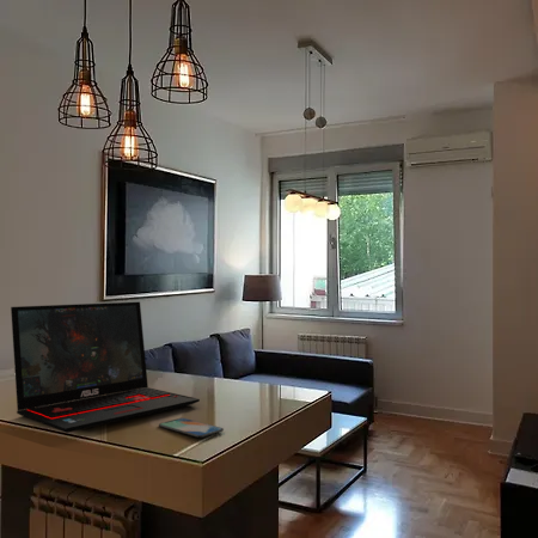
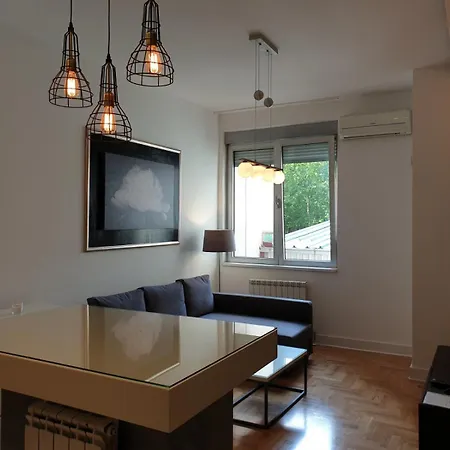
- laptop [10,300,201,434]
- smartphone [158,417,225,439]
